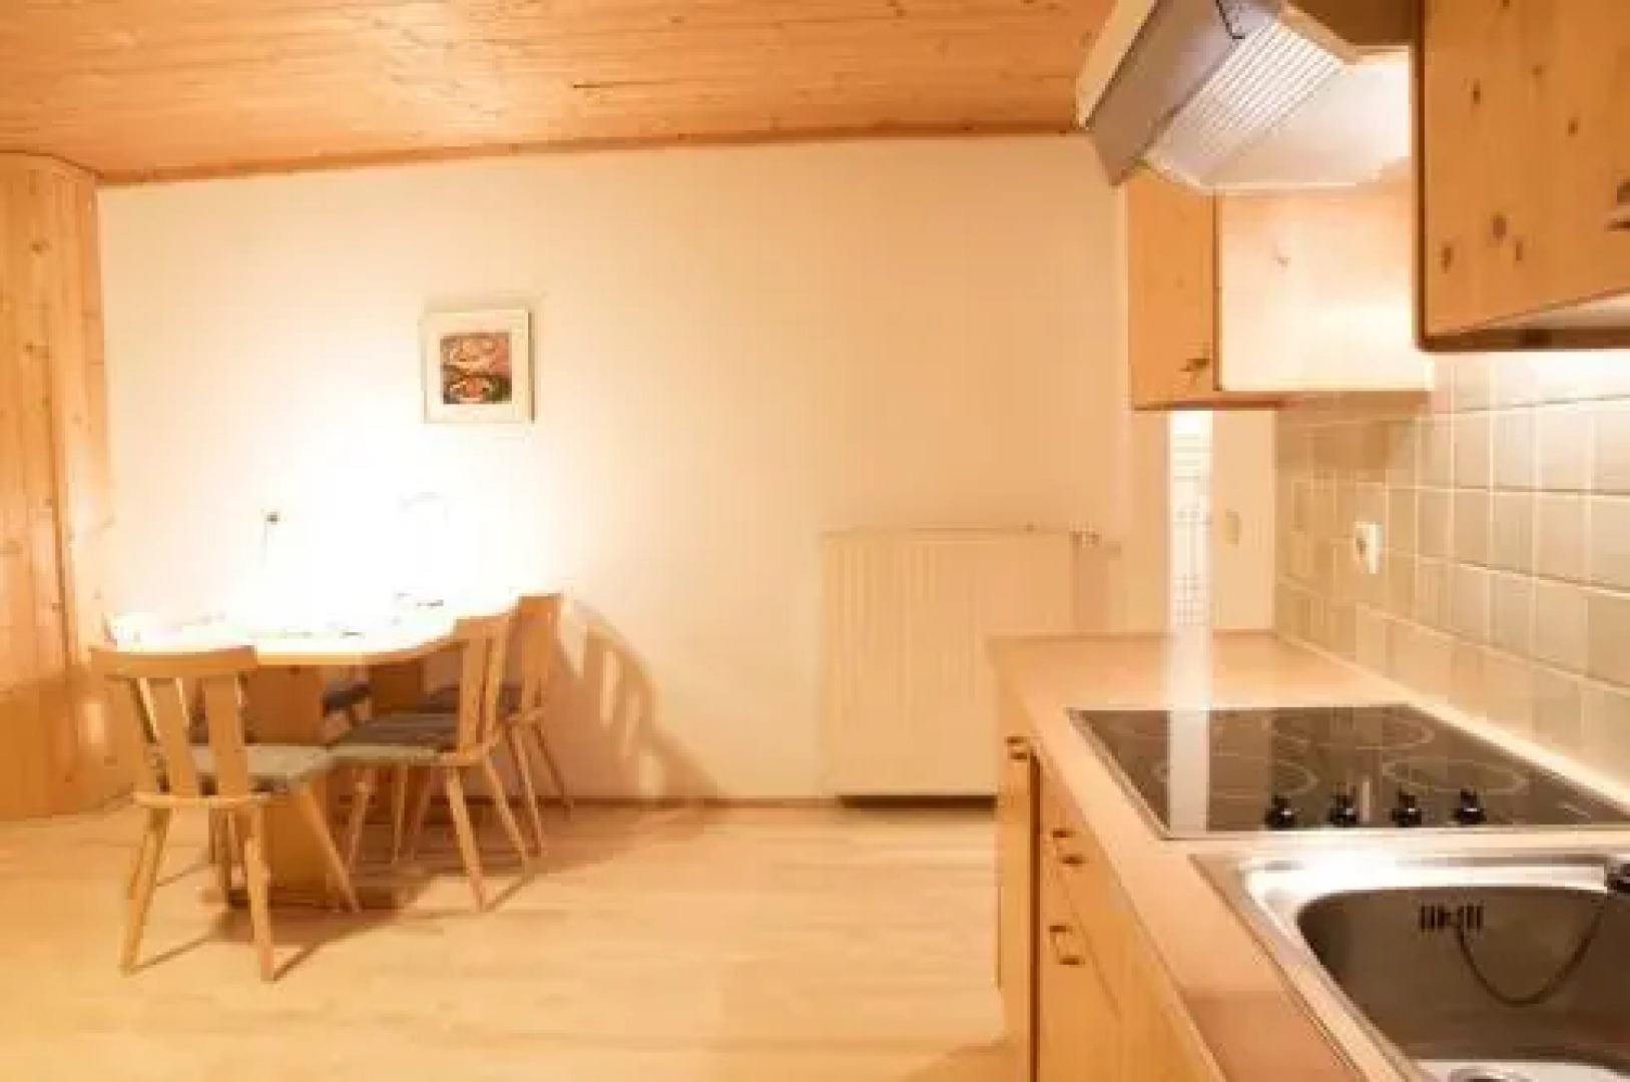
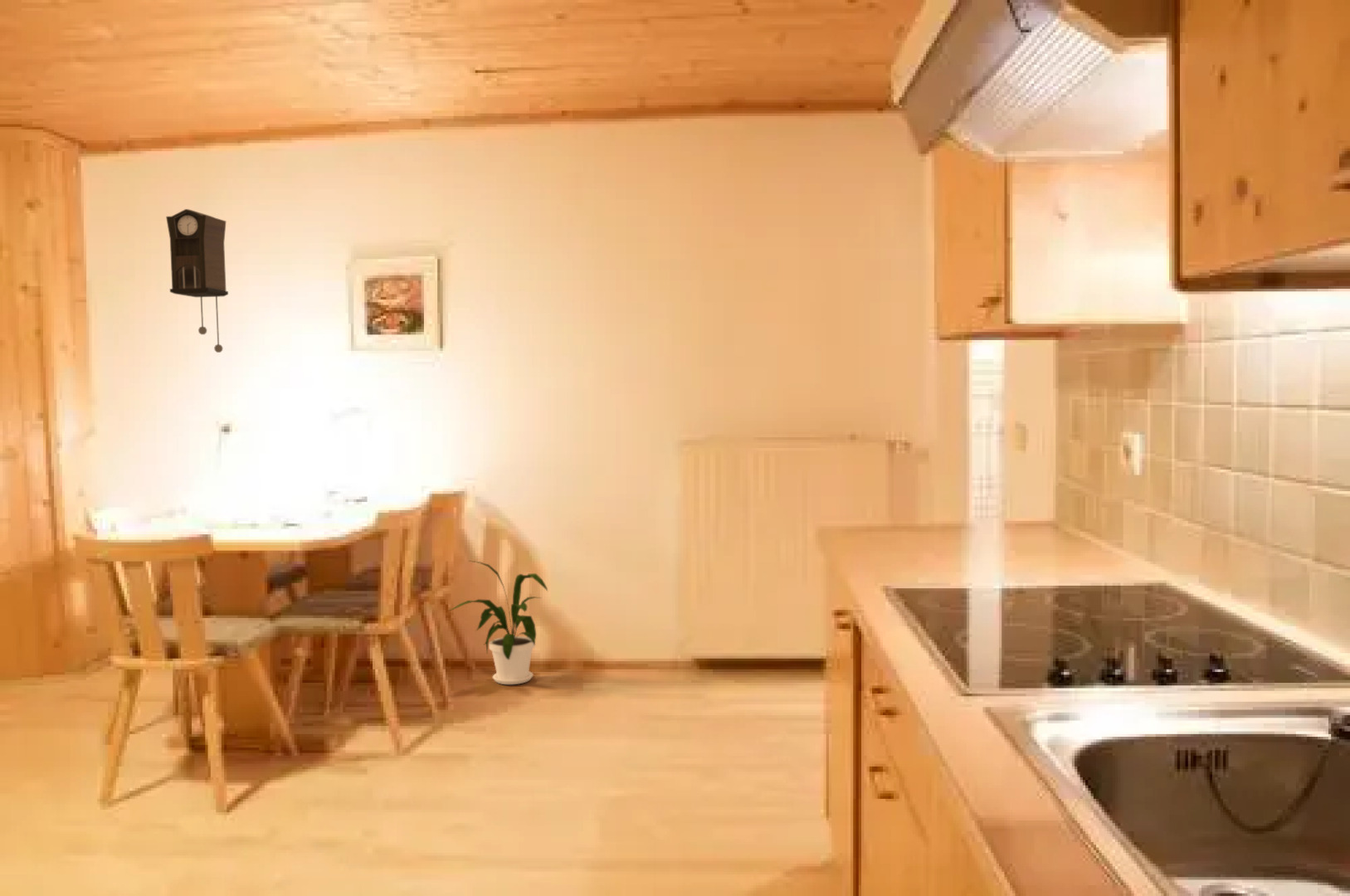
+ house plant [446,560,548,685]
+ pendulum clock [165,208,229,353]
